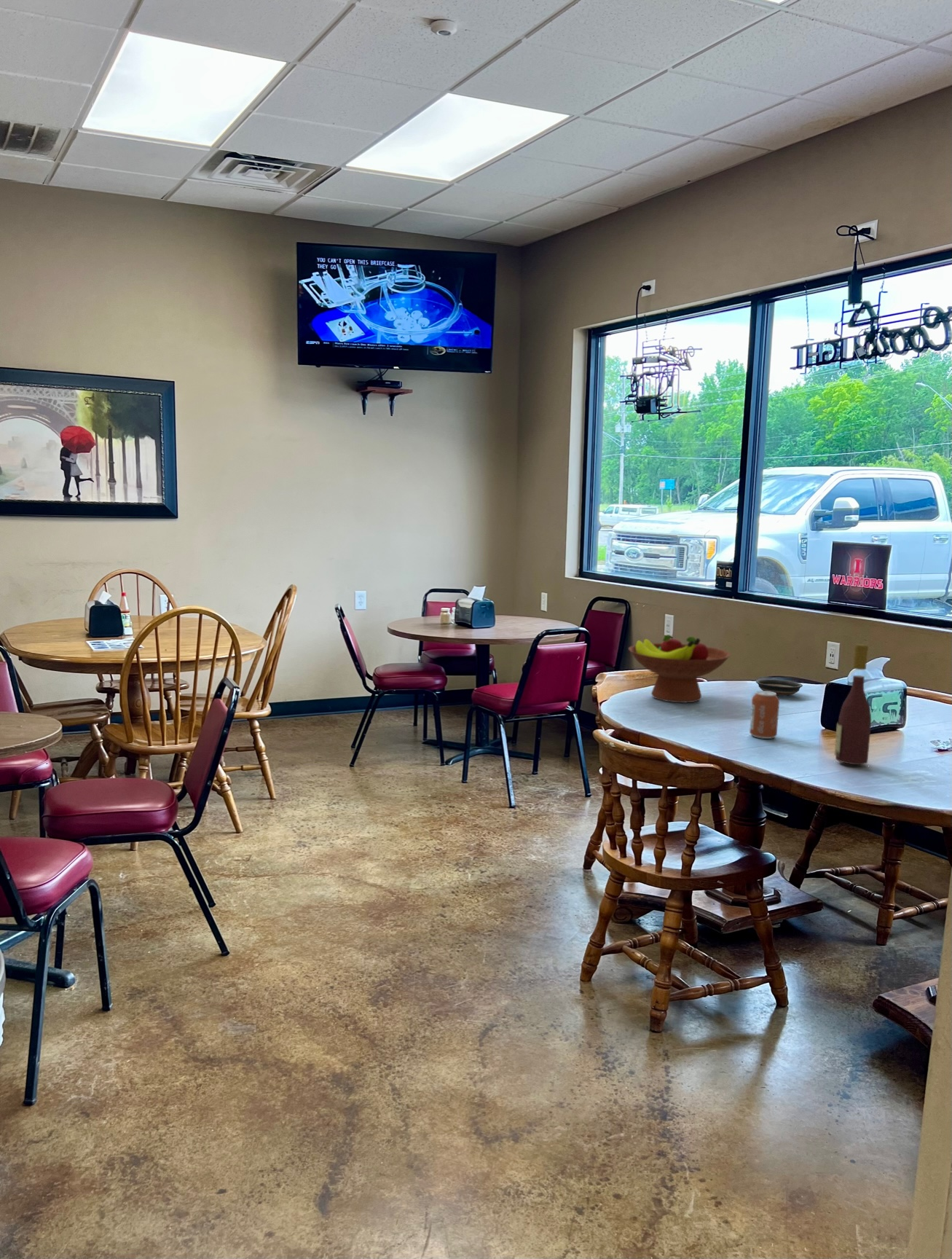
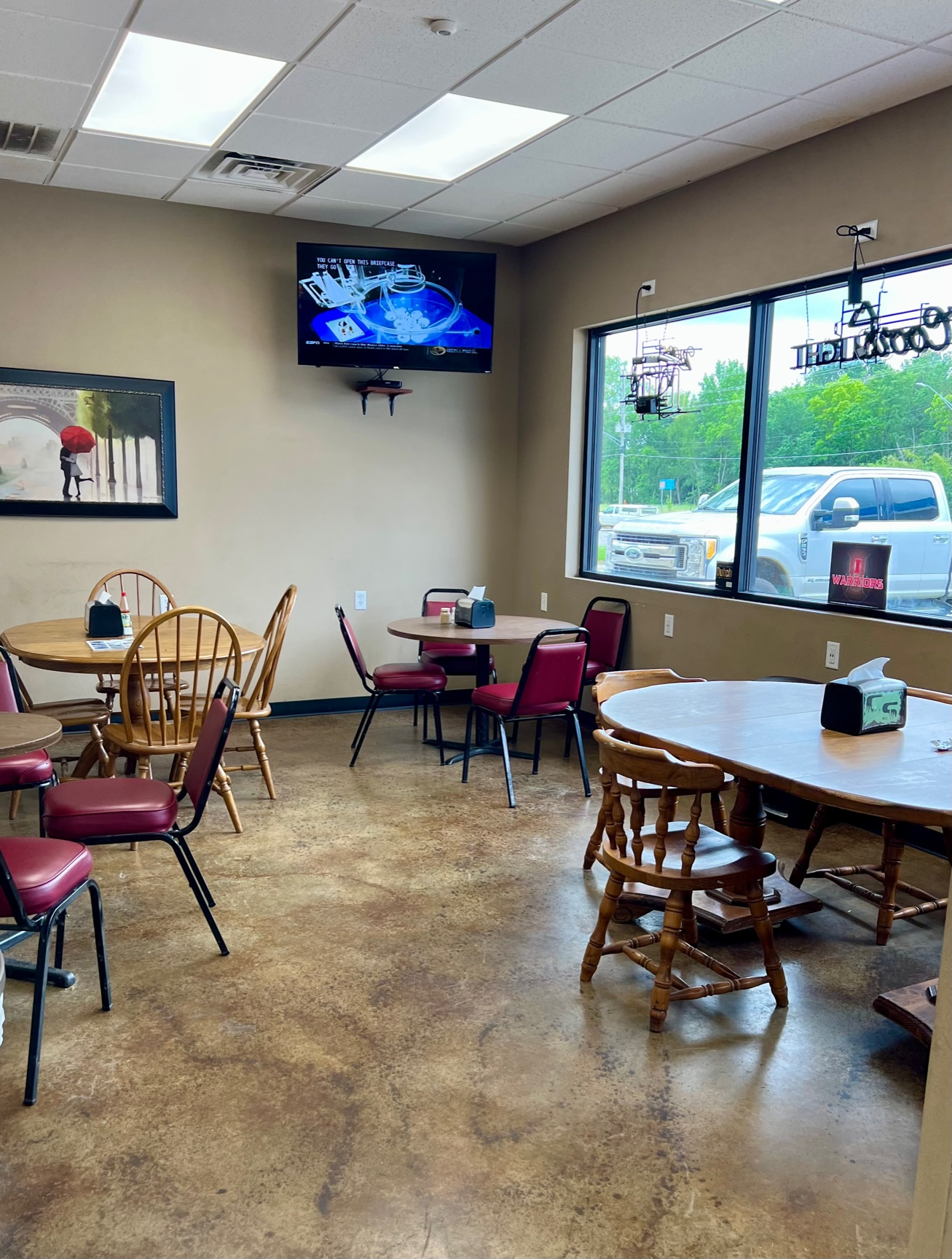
- wine bottle [834,643,872,765]
- saucer [755,678,803,696]
- fruit bowl [628,634,731,703]
- can [749,691,780,740]
